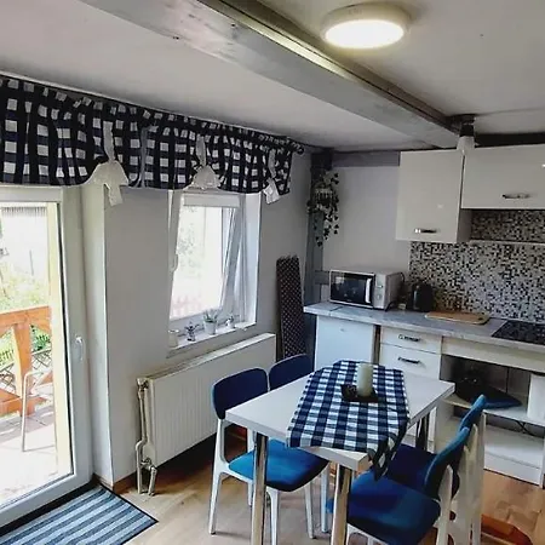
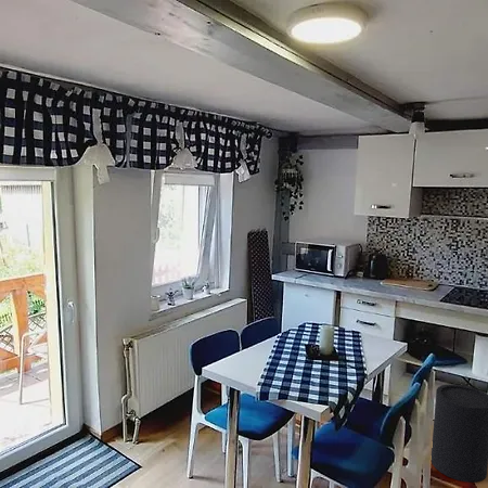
+ waste bin [431,383,488,484]
